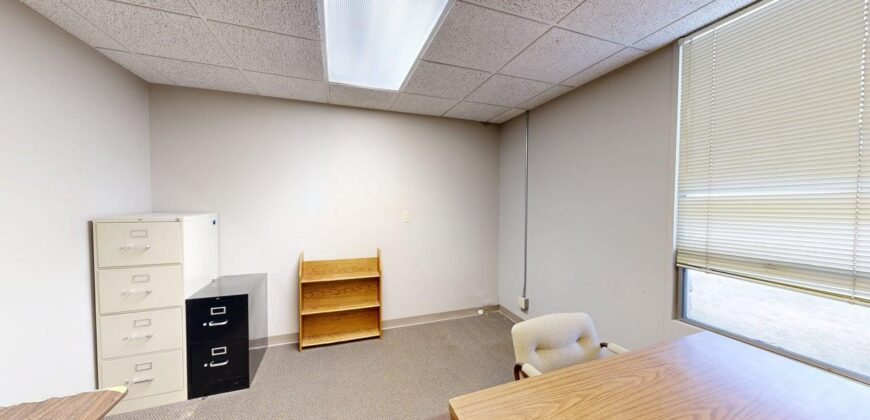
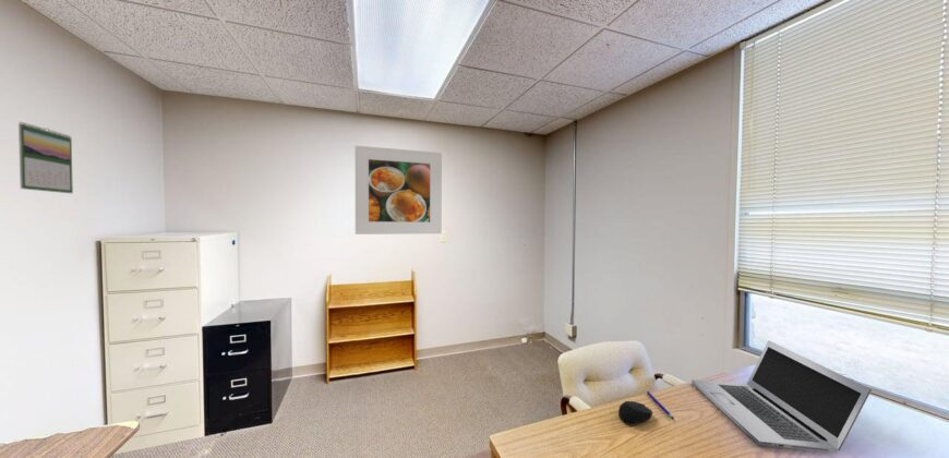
+ calendar [17,121,74,194]
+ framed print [355,145,443,236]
+ computer mouse [617,400,654,426]
+ laptop [690,339,873,454]
+ pen [646,390,675,420]
